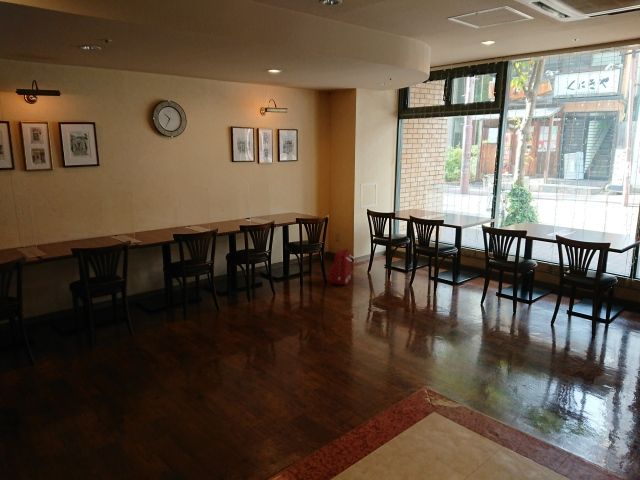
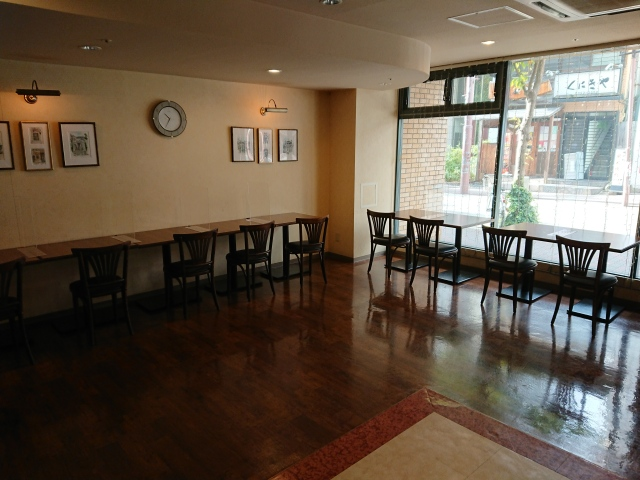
- backpack [328,248,358,286]
